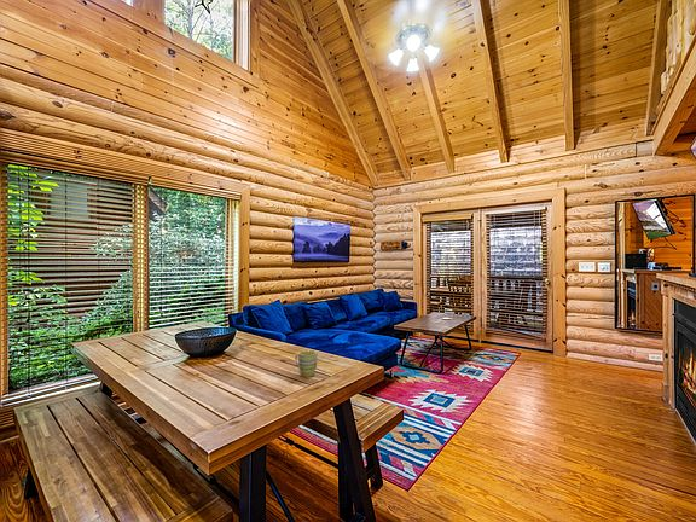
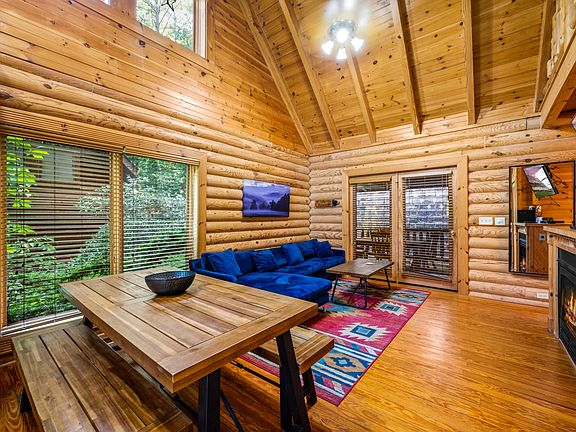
- mug [294,349,319,378]
